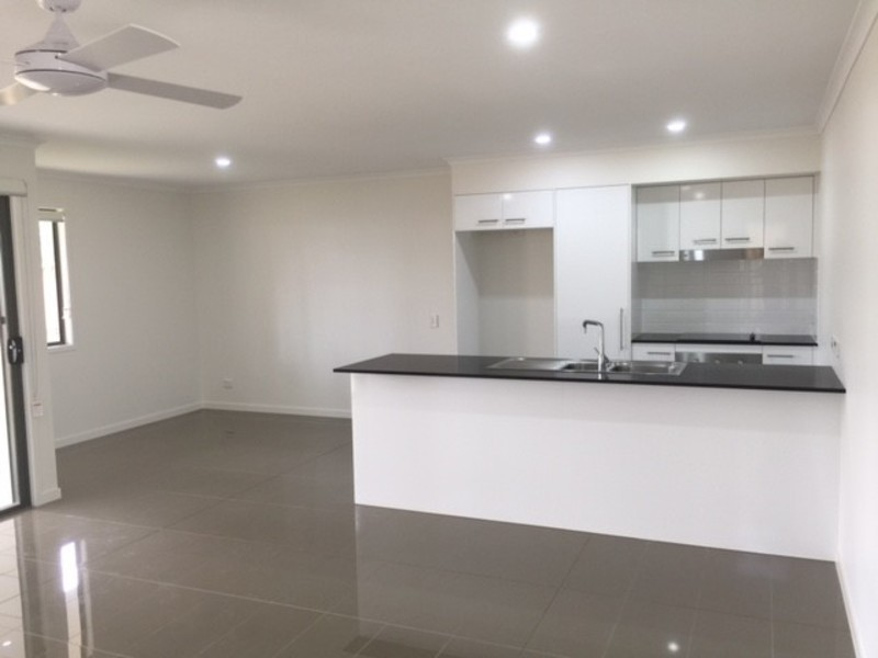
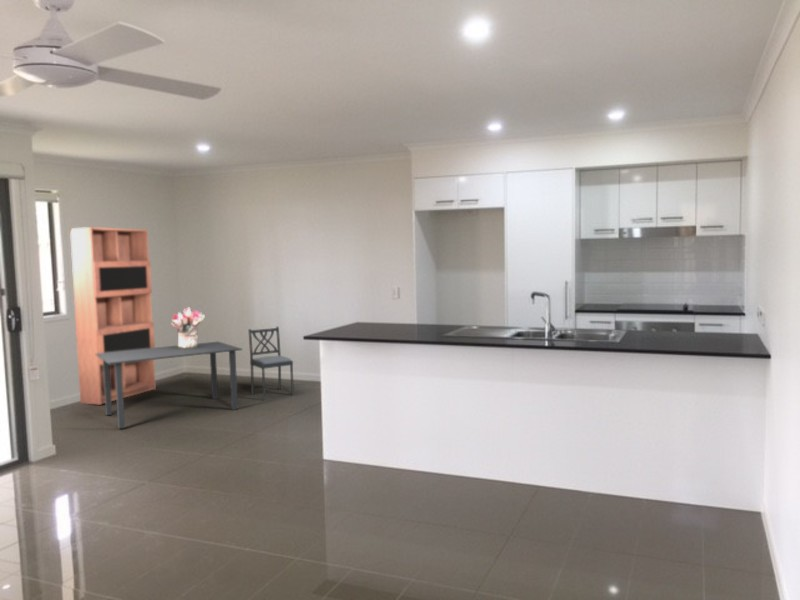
+ bouquet [170,306,206,349]
+ dining set [96,326,295,429]
+ bookcase [69,226,157,406]
